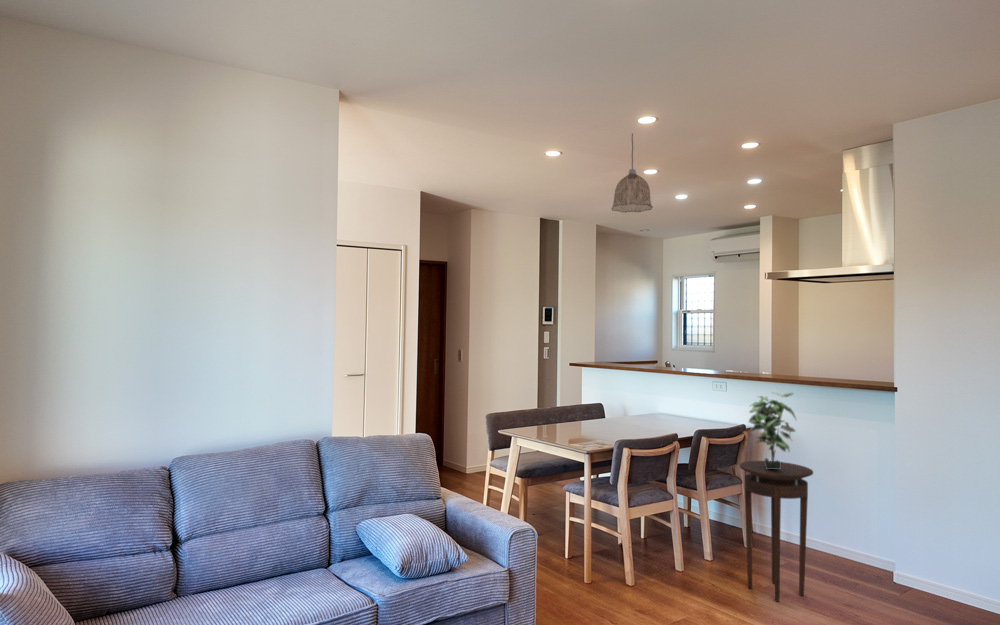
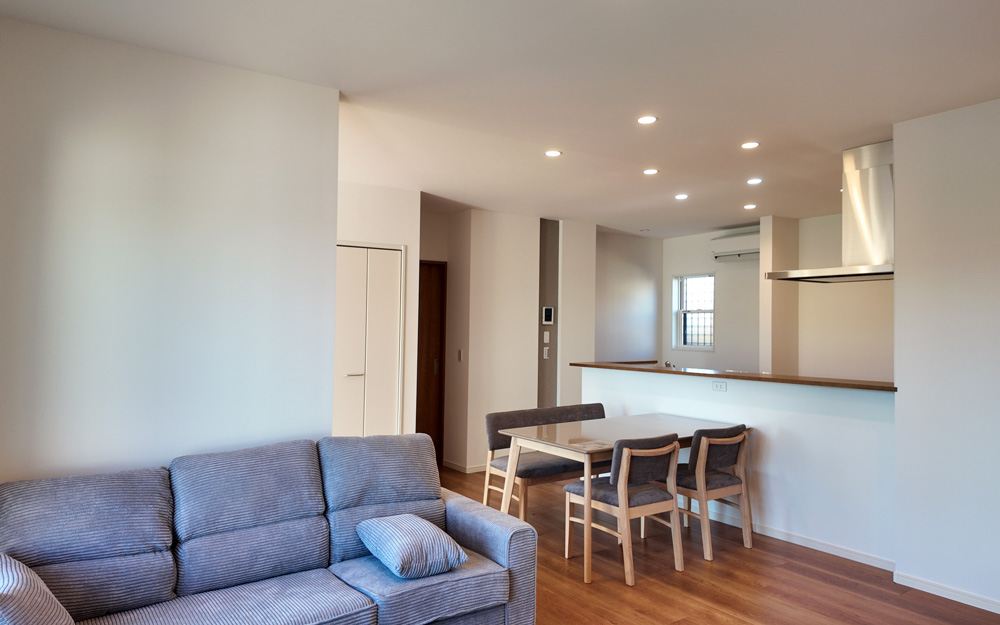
- pendant lamp [610,132,654,214]
- potted plant [747,391,797,469]
- stool [738,460,814,603]
